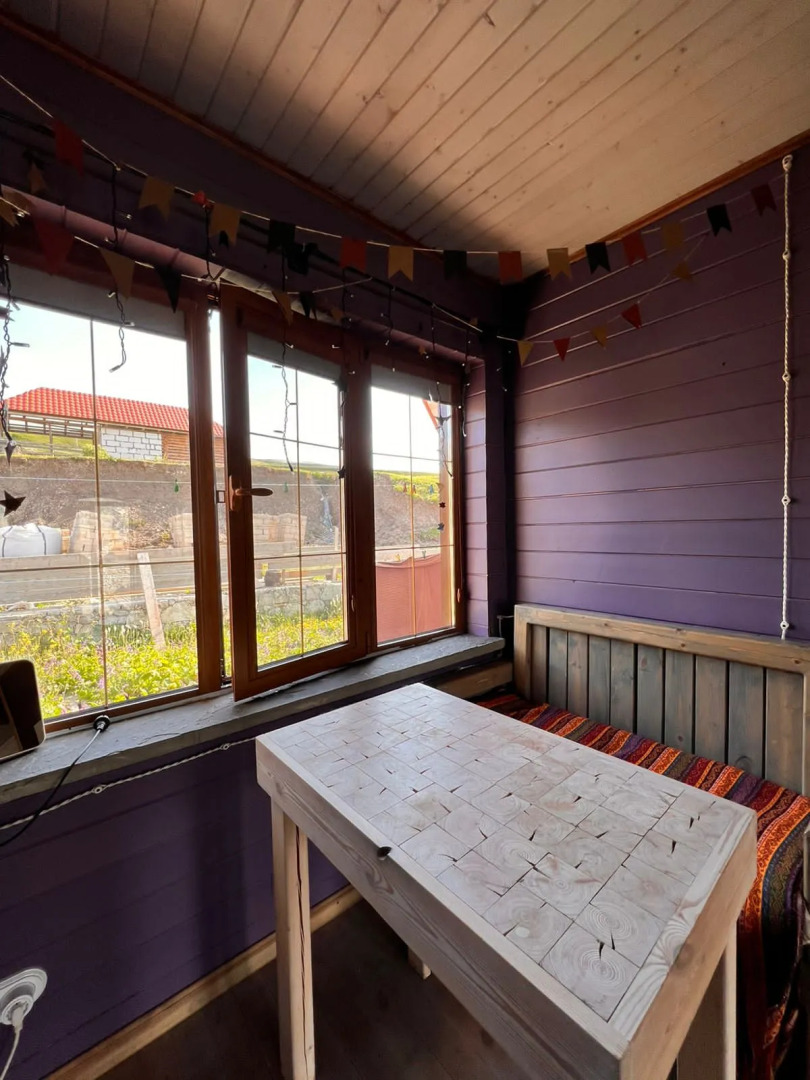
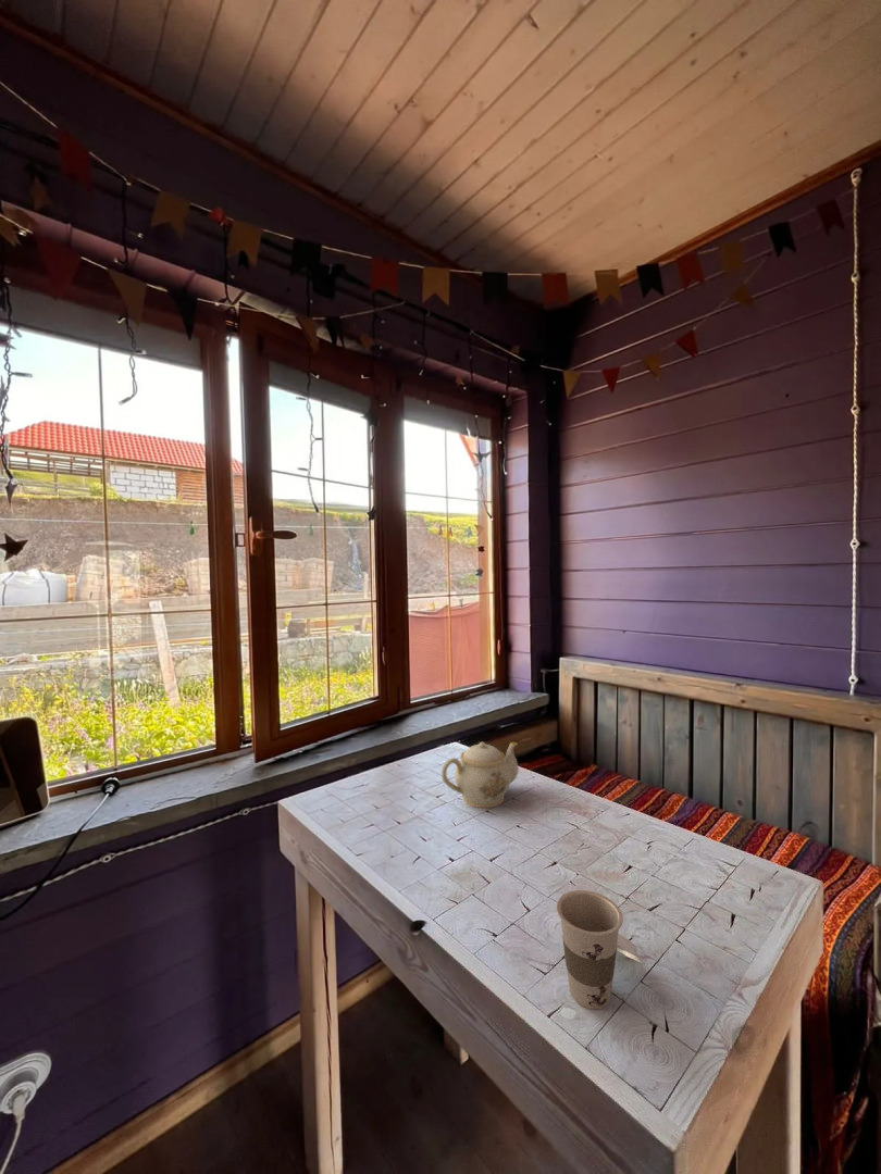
+ teapot [440,741,520,809]
+ cup [556,889,643,1011]
